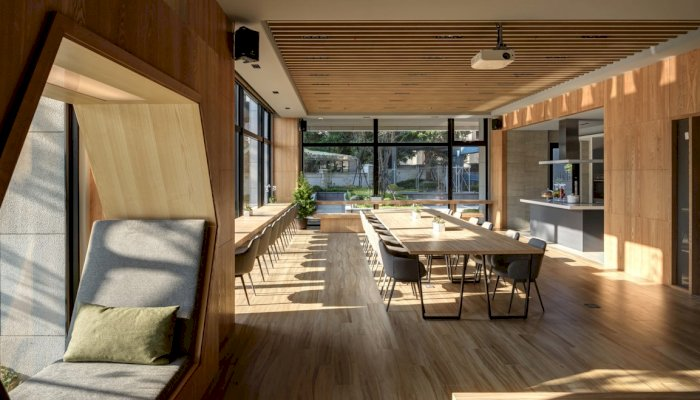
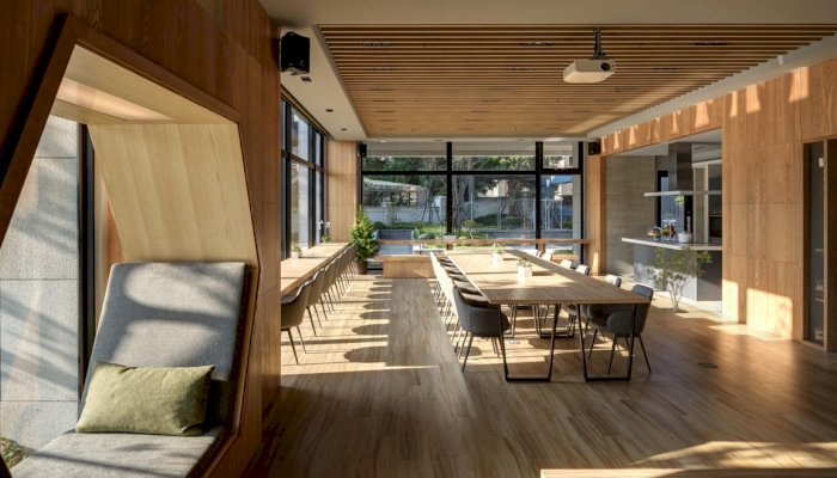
+ shrub [641,244,714,313]
